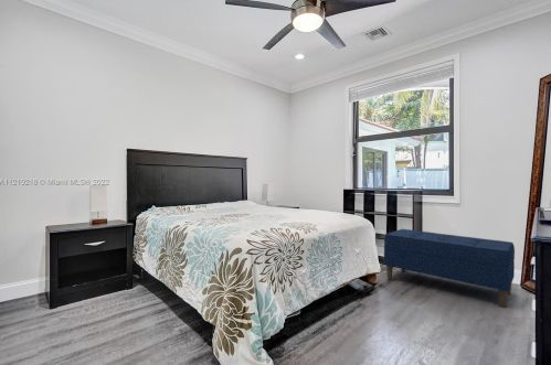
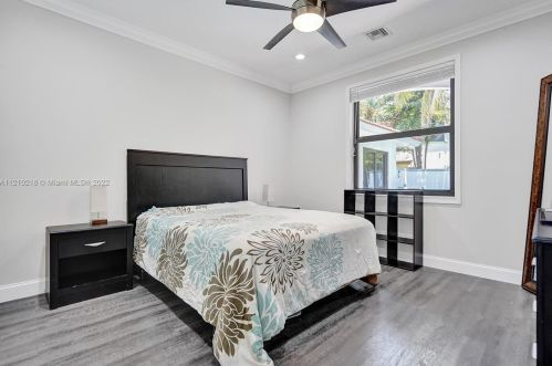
- bench [383,228,516,309]
